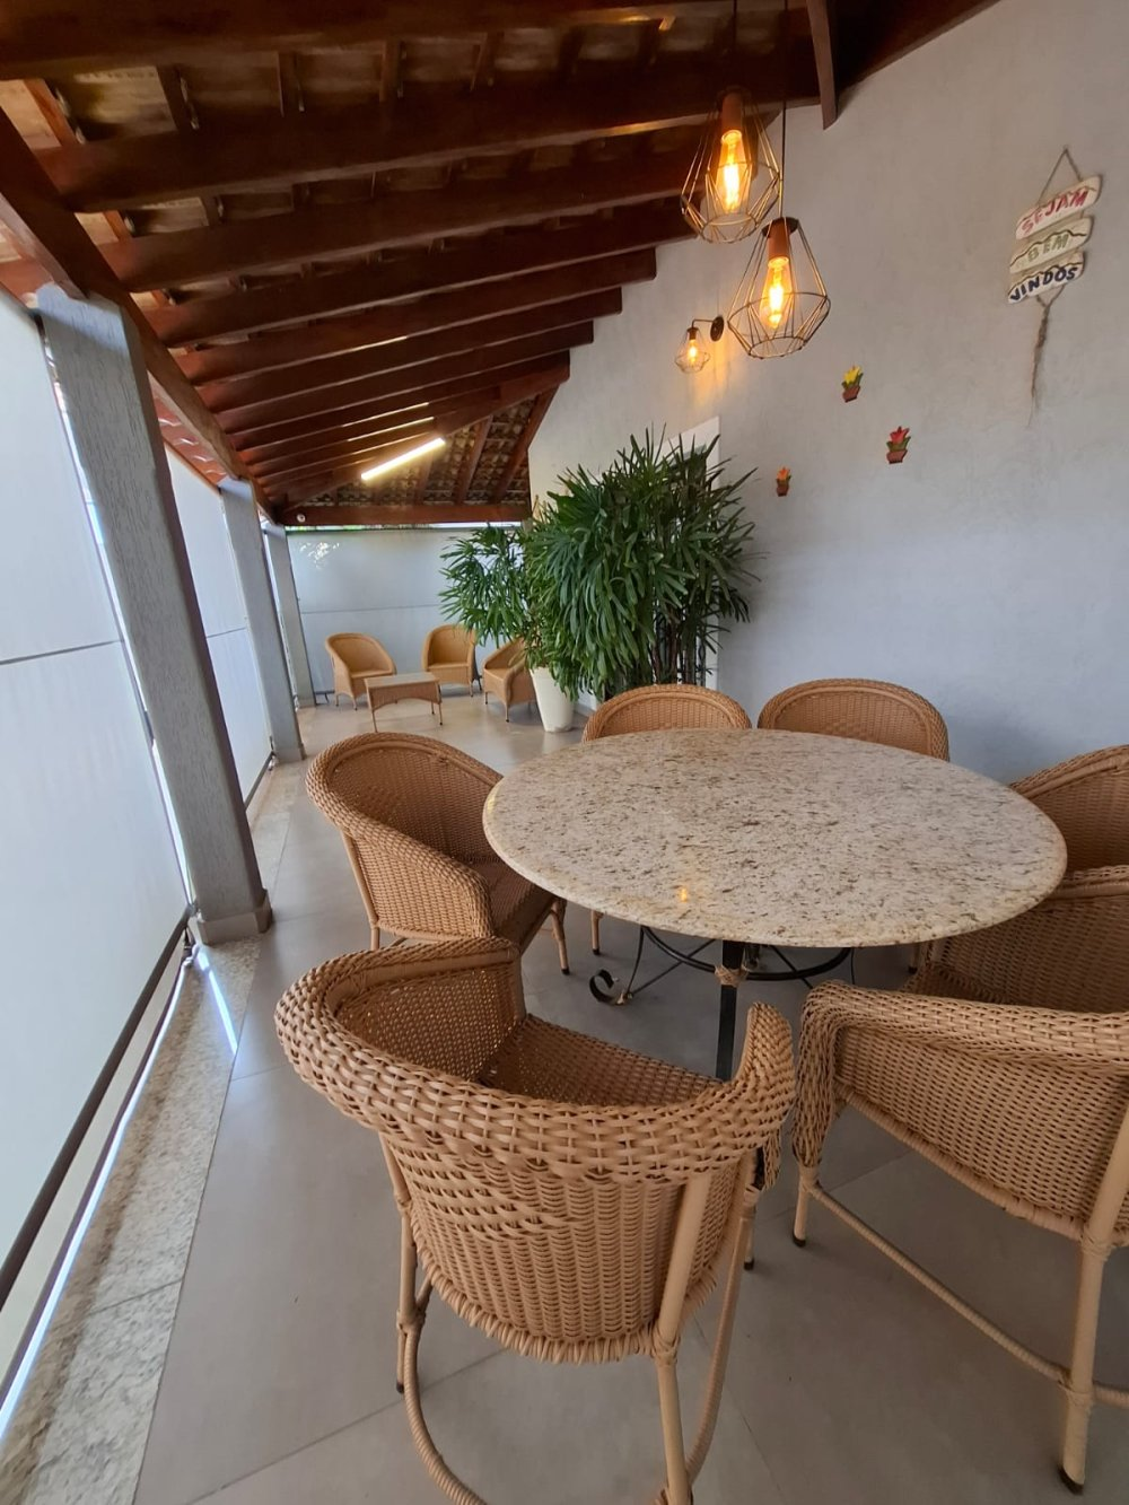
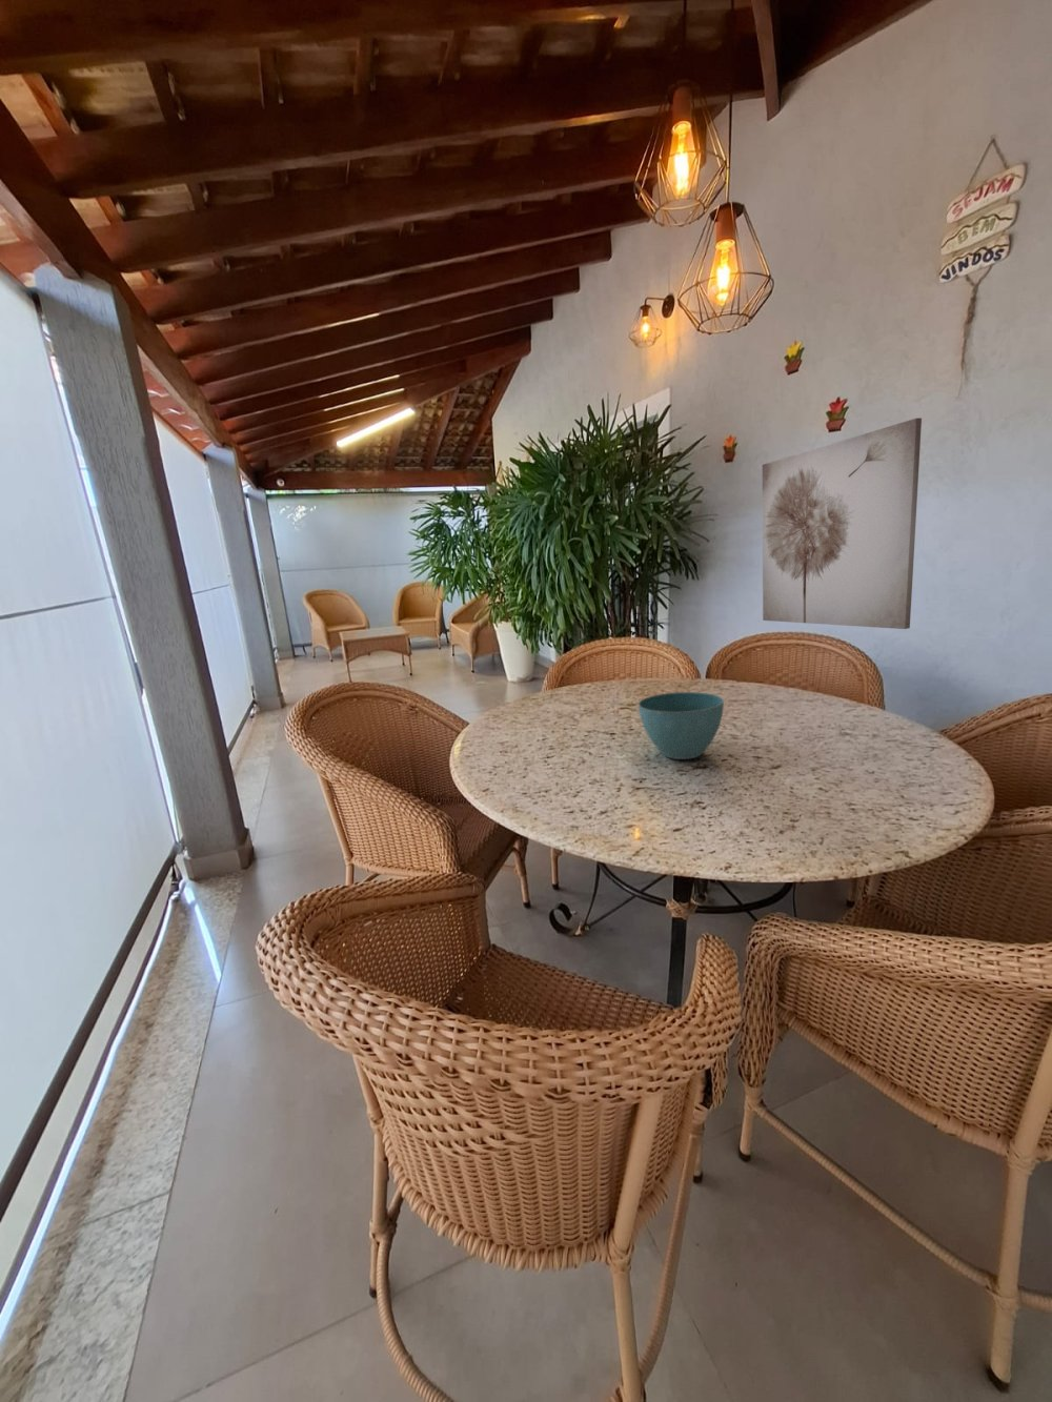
+ plant pot [638,691,725,760]
+ wall art [761,417,923,630]
